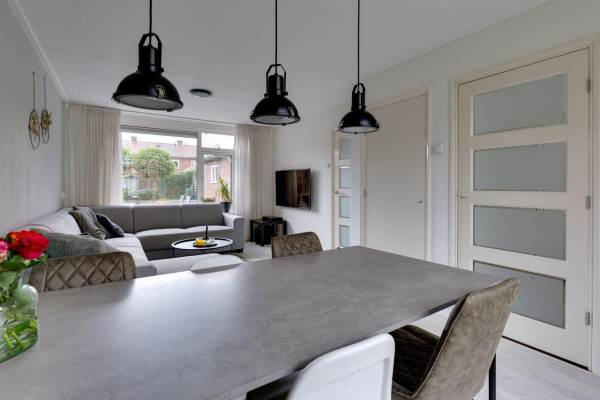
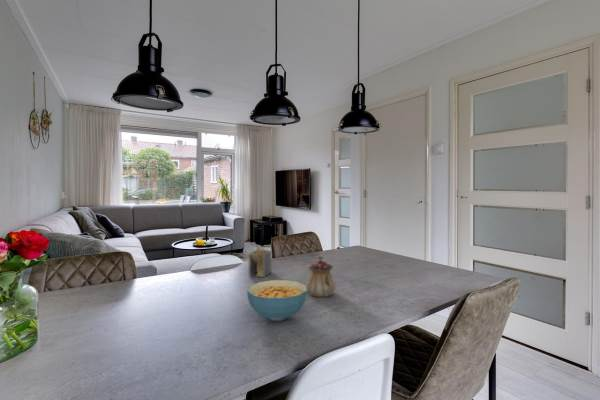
+ napkin holder [248,244,273,278]
+ teapot [305,255,337,298]
+ cereal bowl [246,279,308,322]
